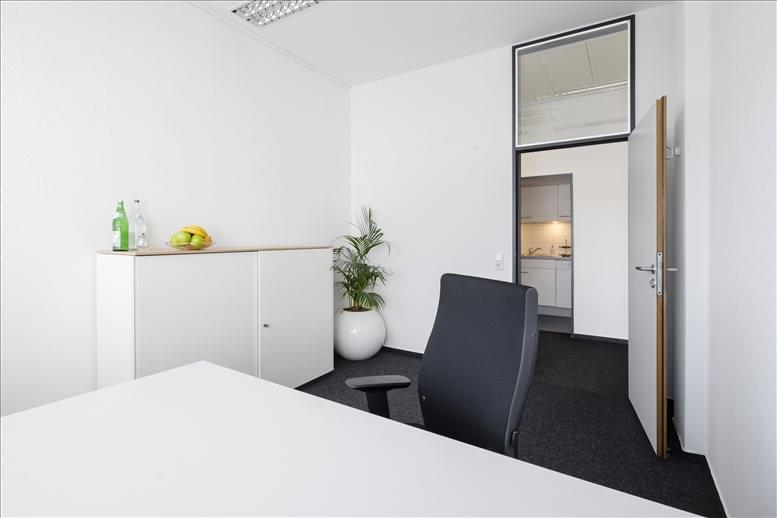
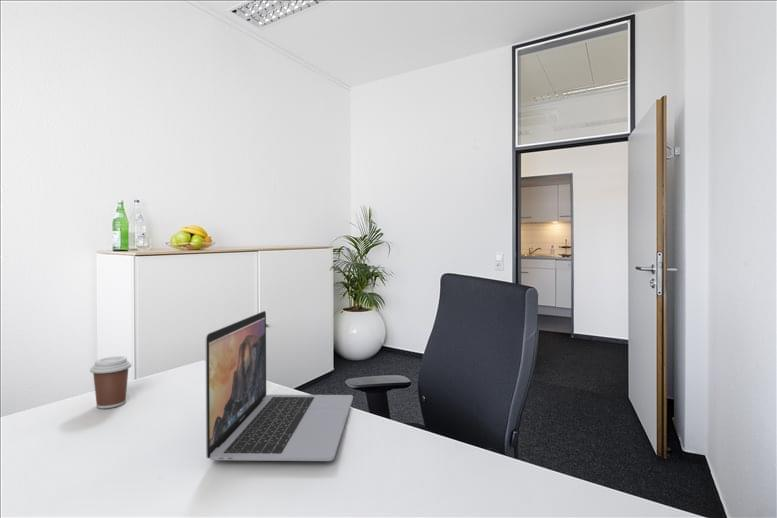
+ laptop [205,310,354,462]
+ coffee cup [89,355,132,410]
